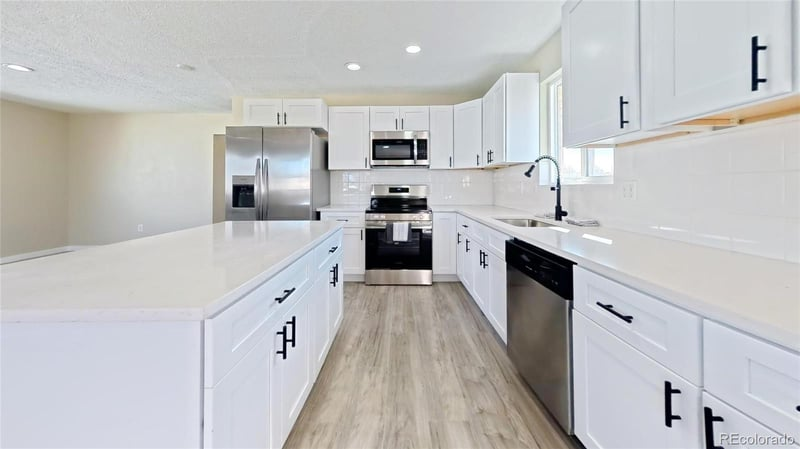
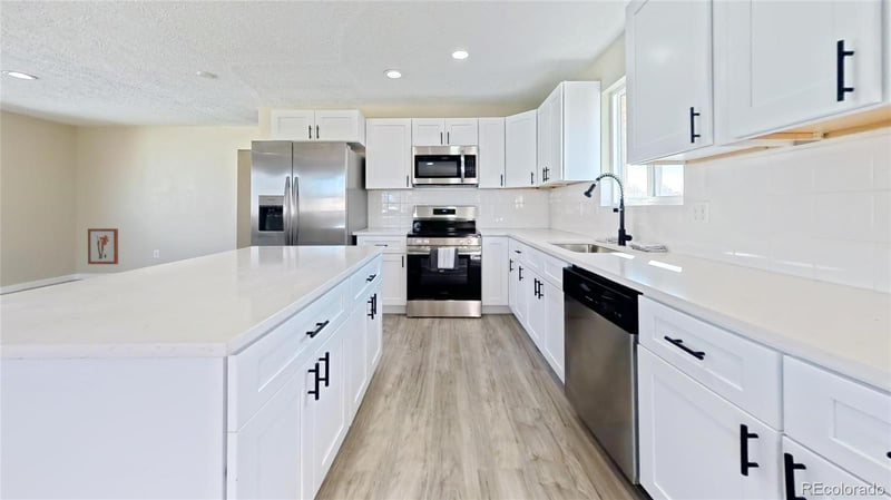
+ wall art [87,227,119,265]
